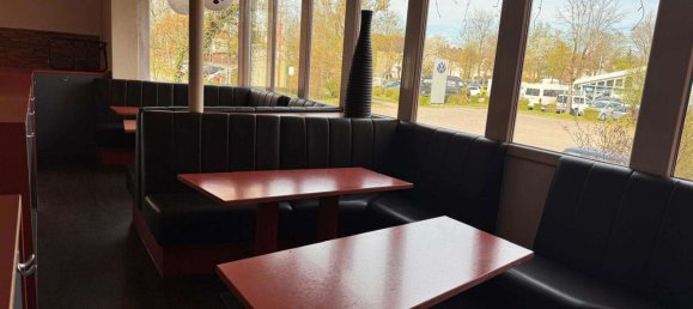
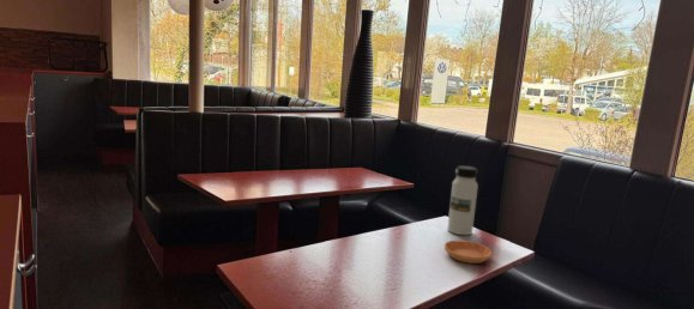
+ water bottle [446,165,479,236]
+ saucer [443,240,493,265]
